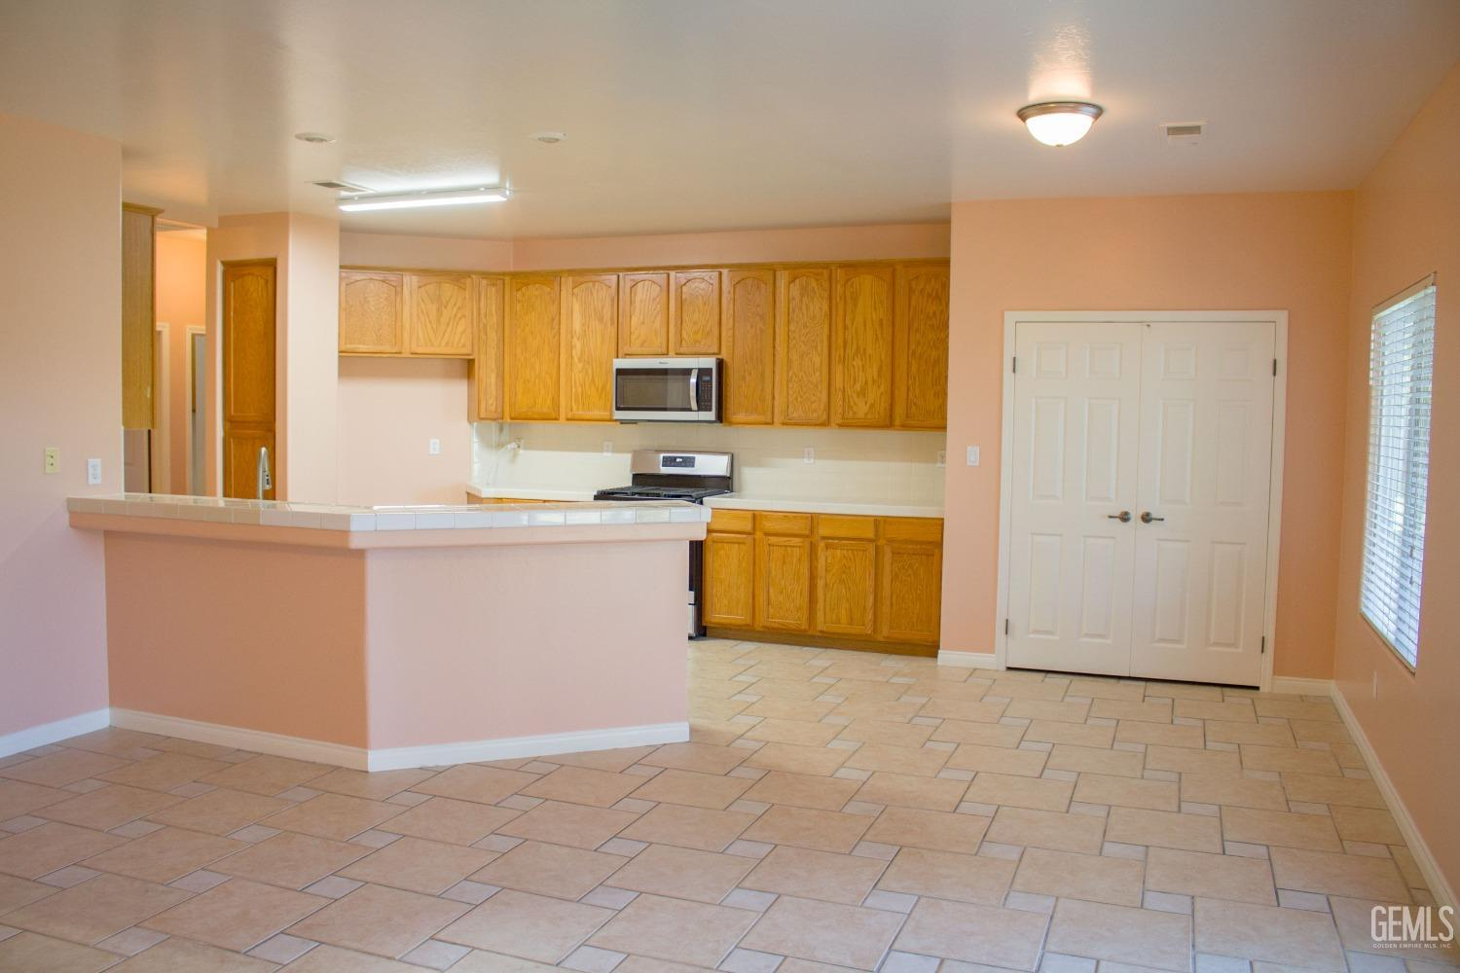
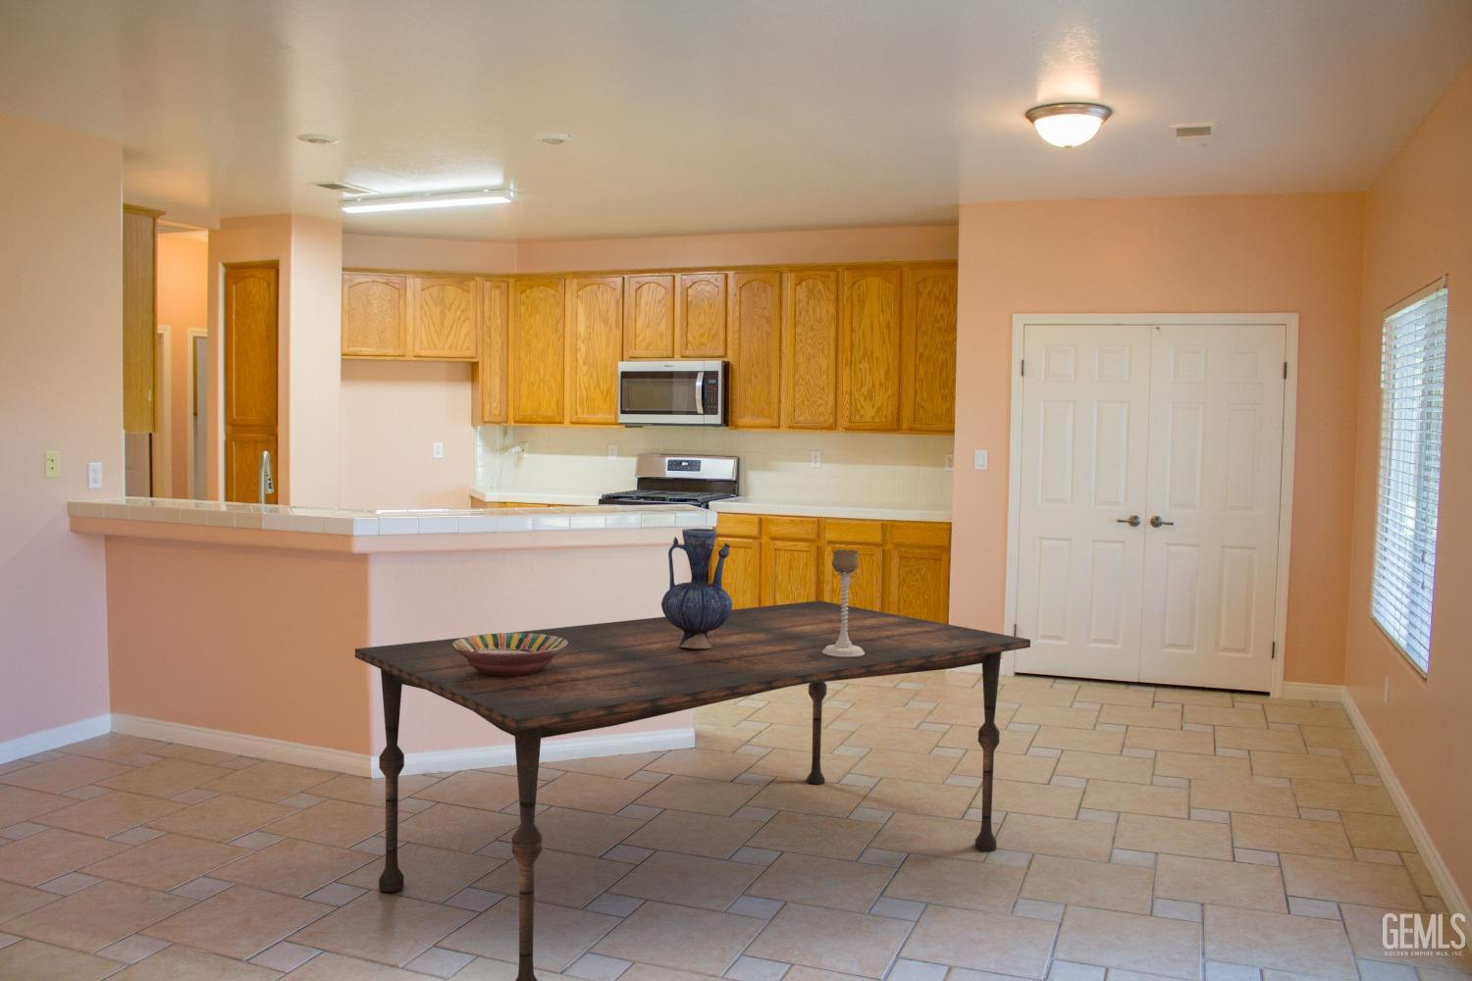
+ vase [660,528,733,649]
+ serving bowl [451,632,568,677]
+ dining table [354,599,1032,981]
+ candle holder [823,549,864,657]
